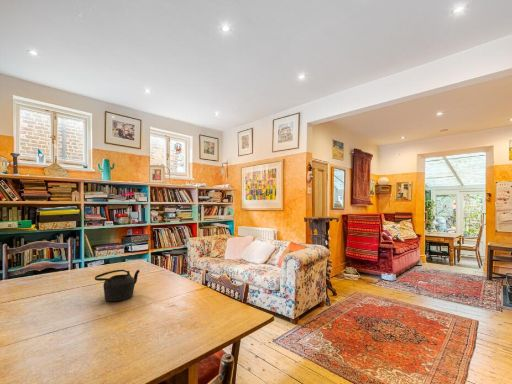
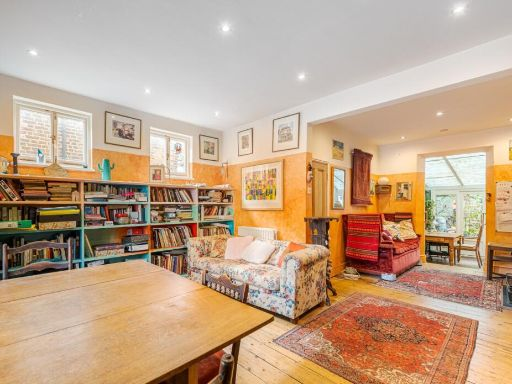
- teapot [94,269,141,302]
